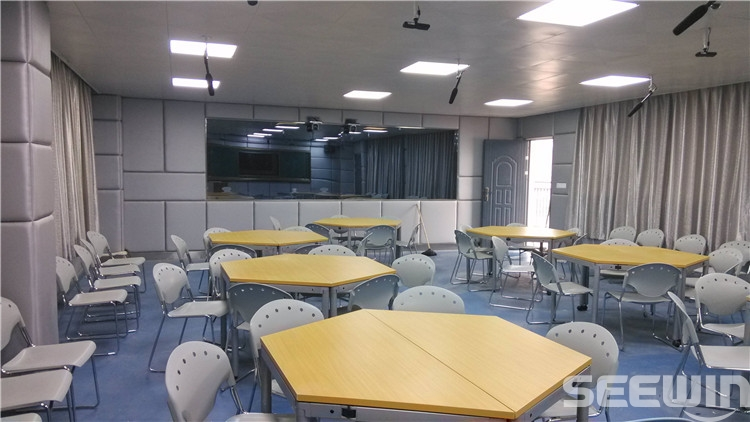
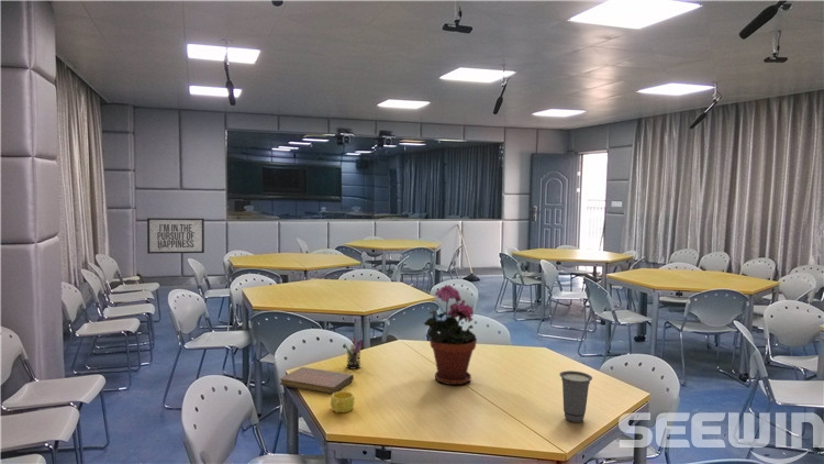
+ mirror [146,217,205,255]
+ pen holder [343,336,364,371]
+ potted plant [422,284,478,386]
+ cup [330,390,356,413]
+ cup [558,369,593,423]
+ notebook [279,366,355,395]
